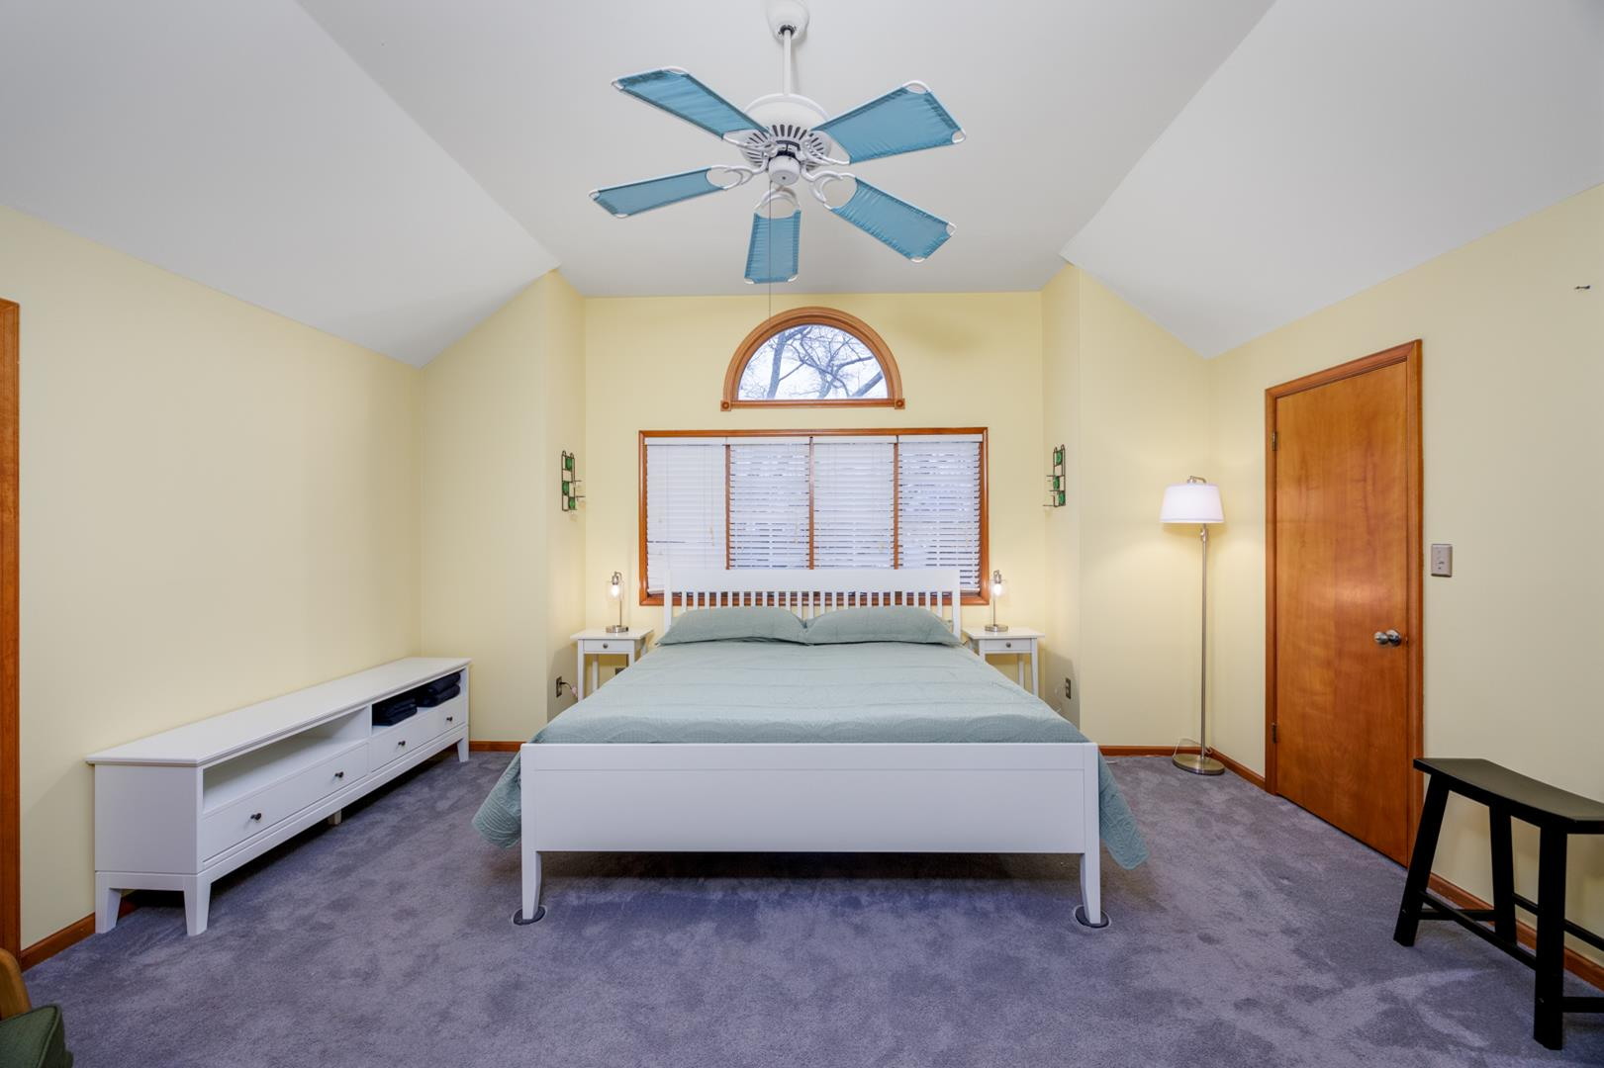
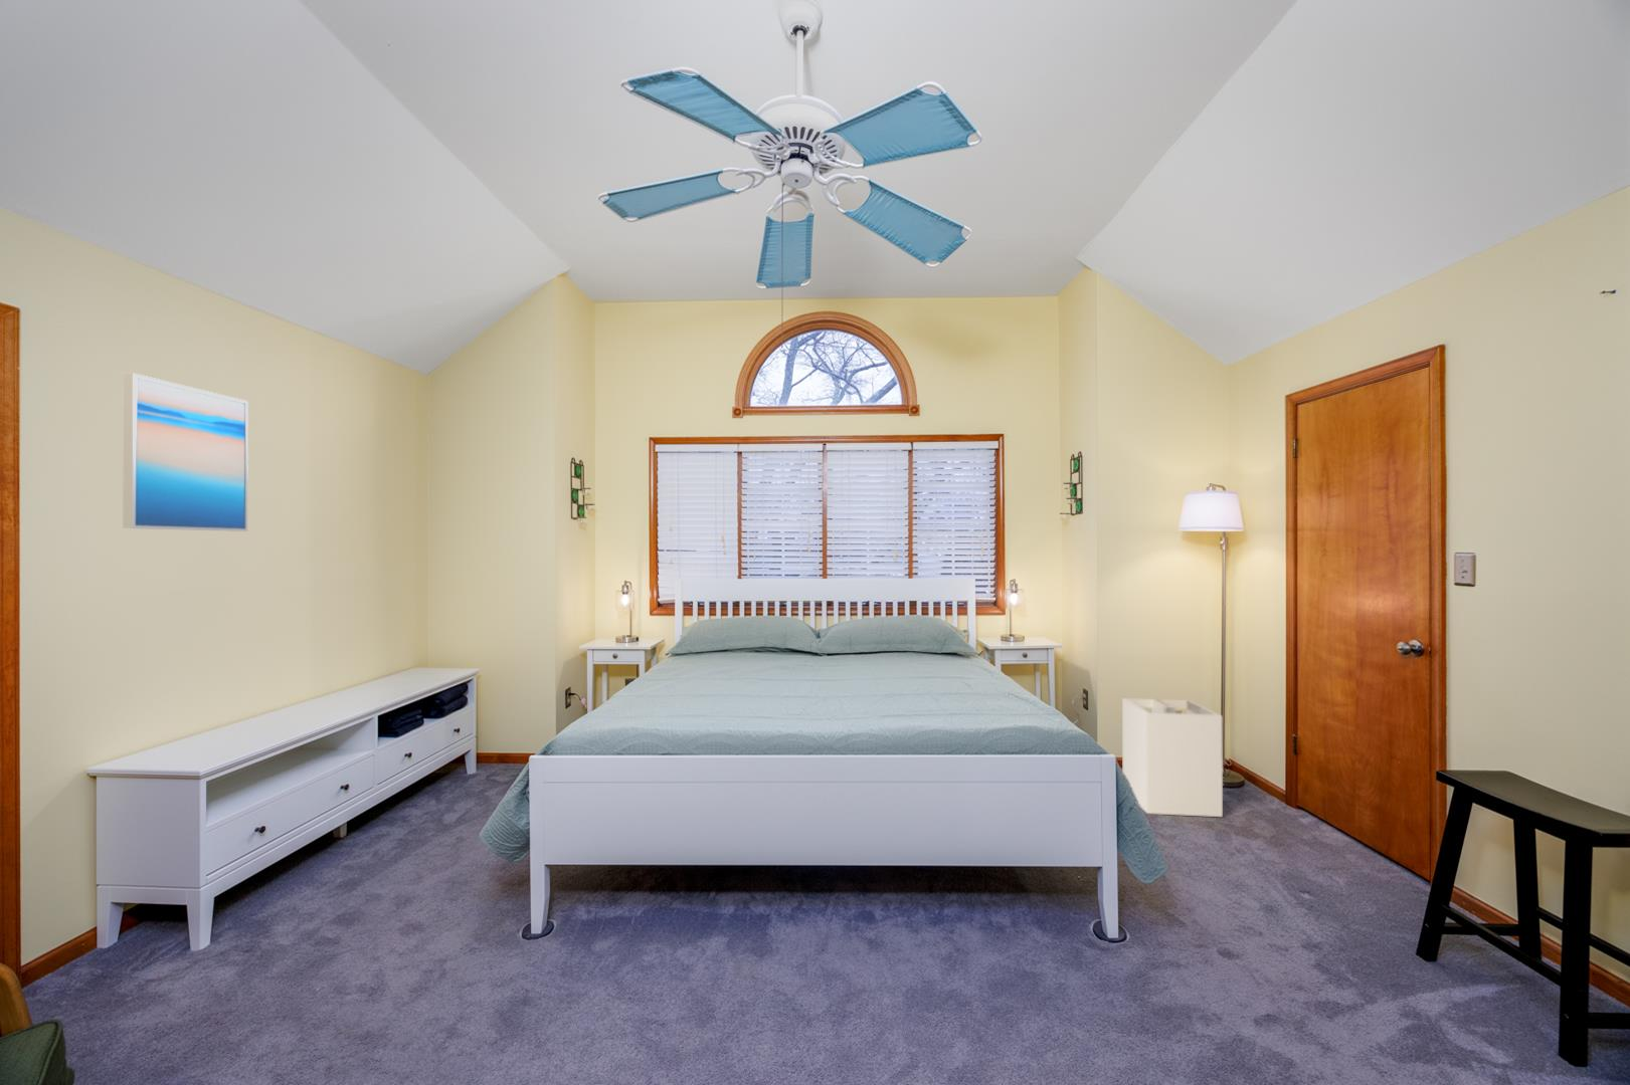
+ laundry hamper [1121,698,1224,817]
+ wall art [121,372,250,533]
